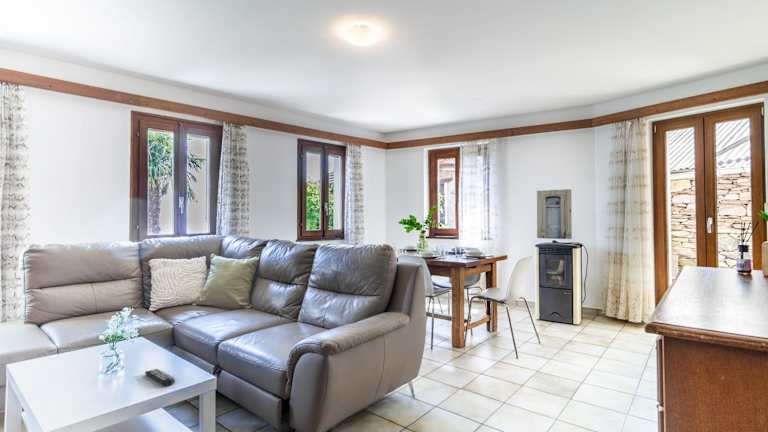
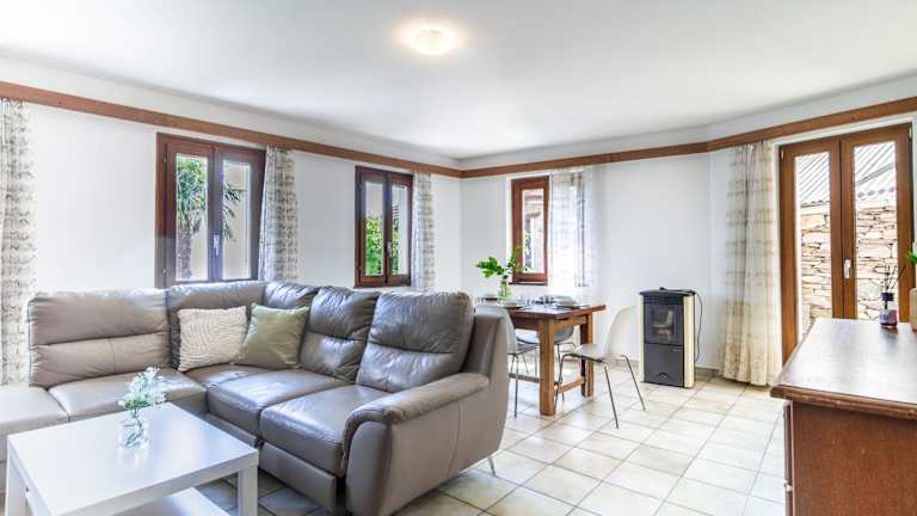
- remote control [144,368,176,387]
- wall art [536,188,573,240]
